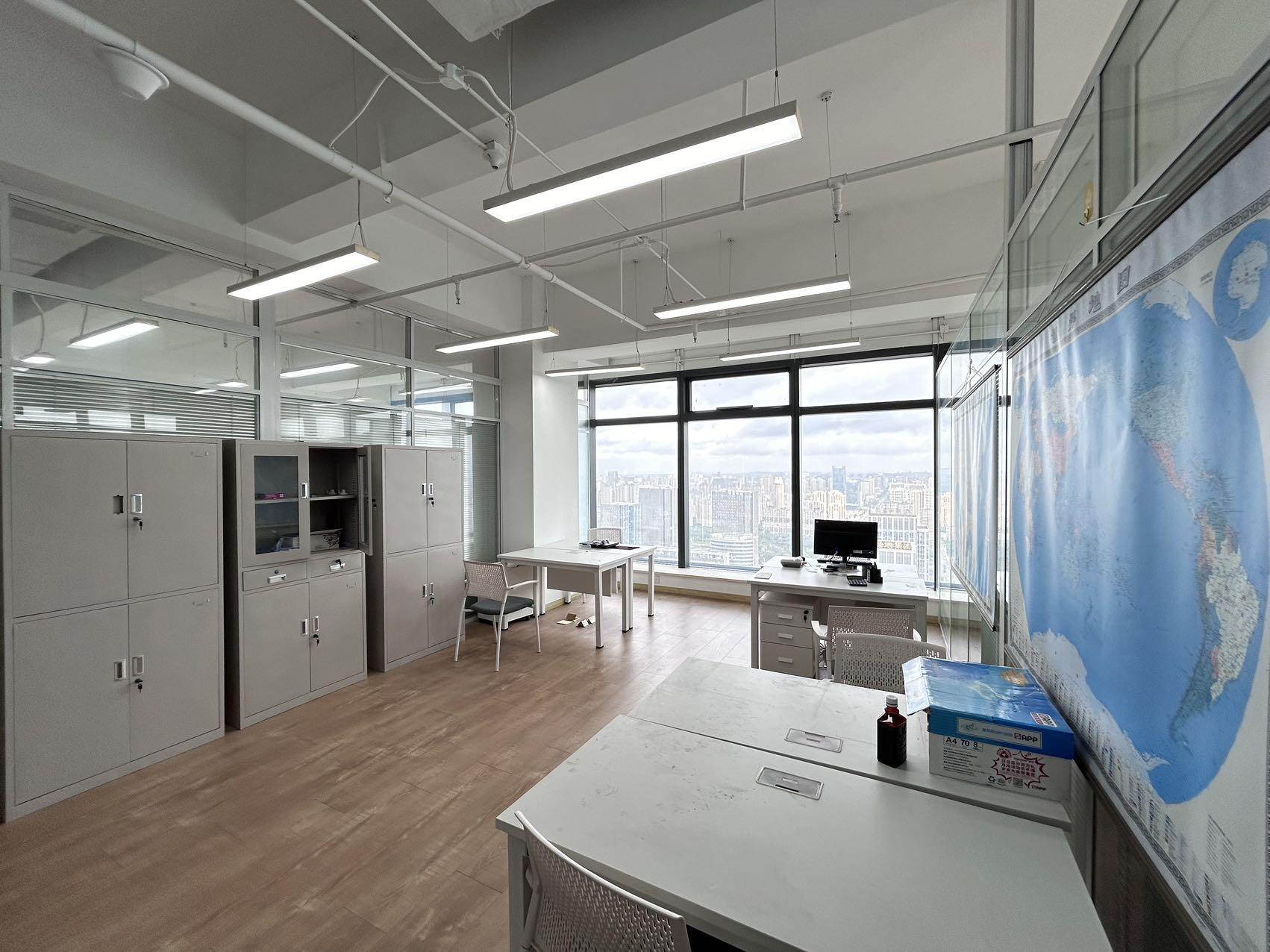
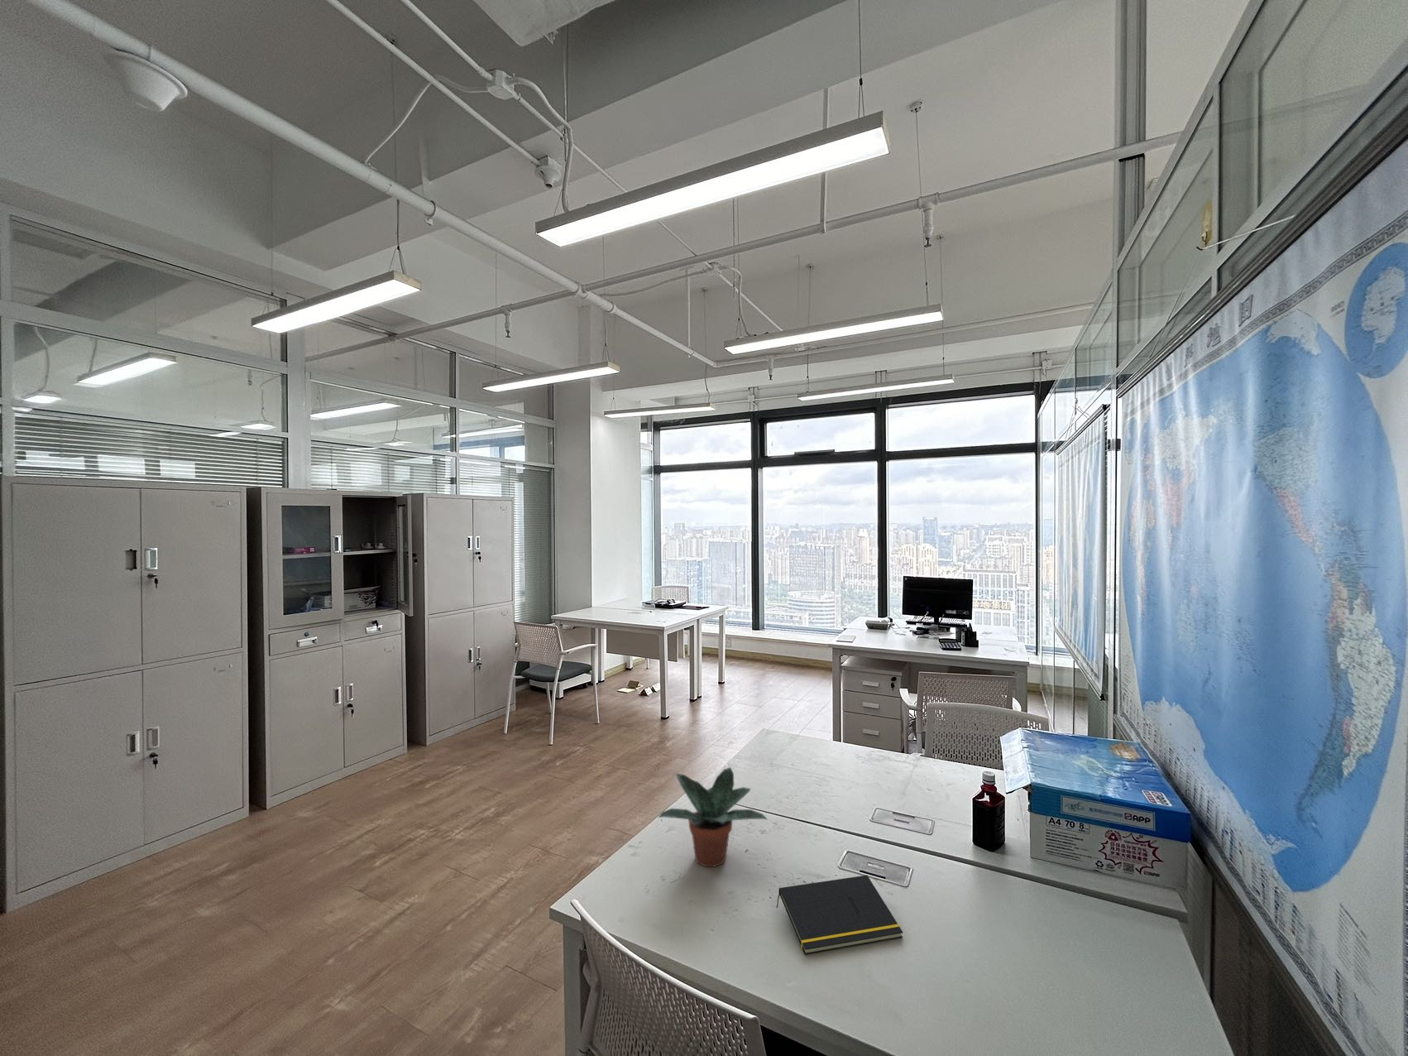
+ notepad [776,875,904,955]
+ potted plant [657,766,768,869]
